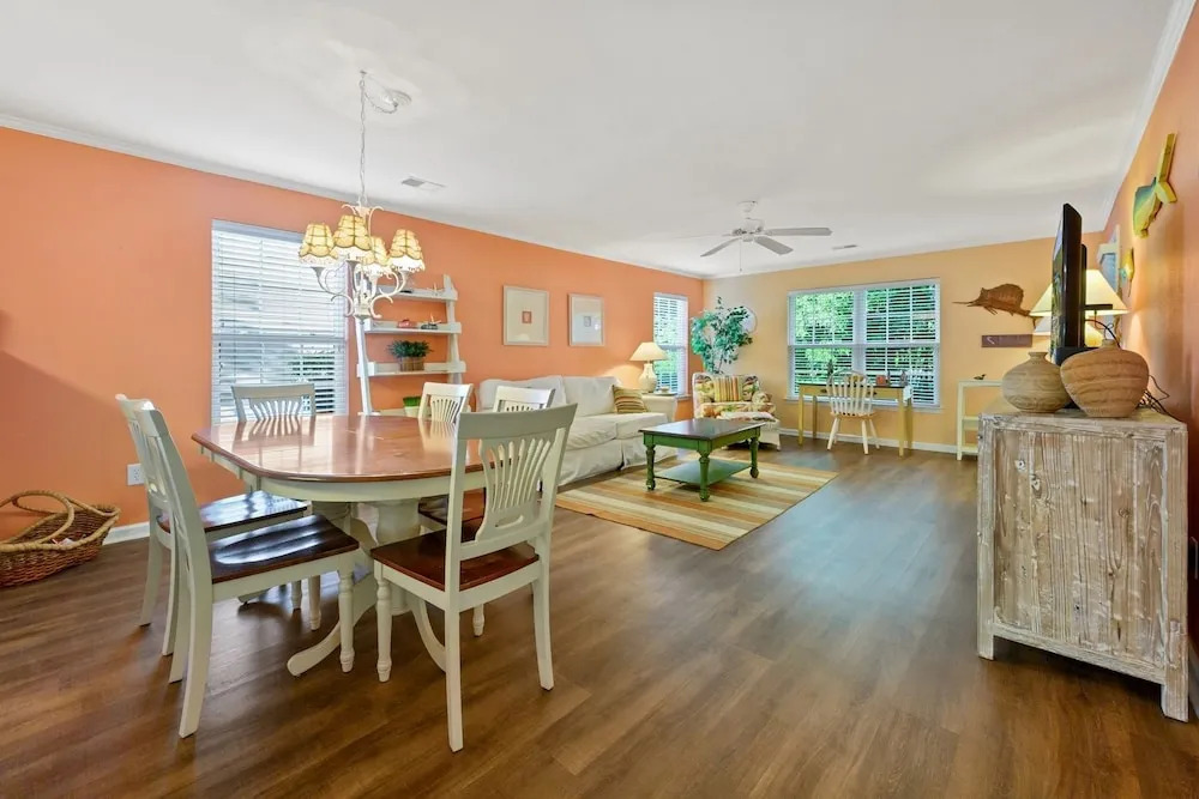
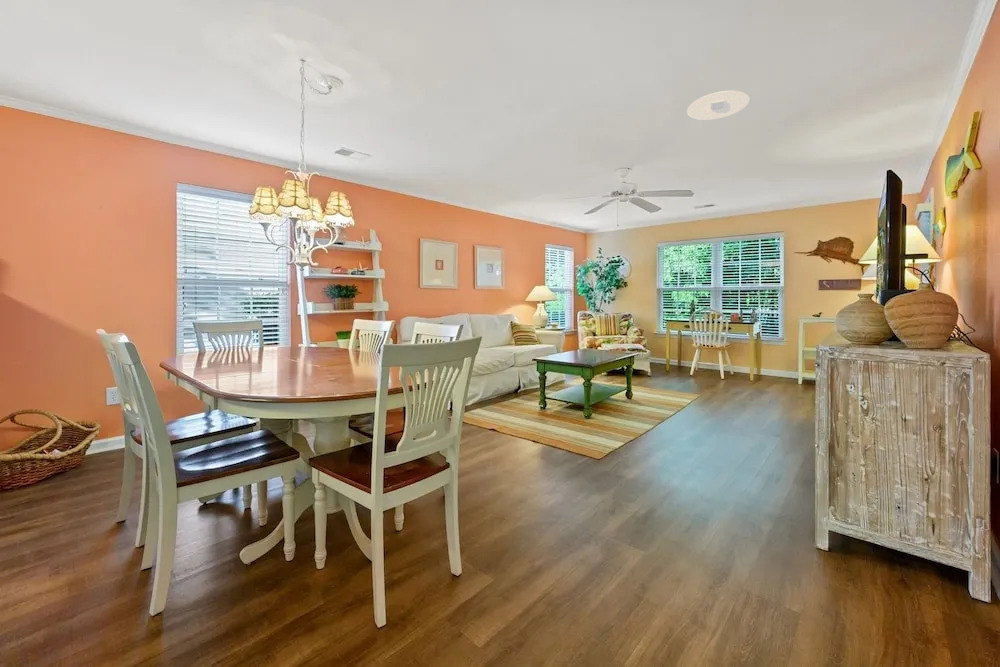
+ recessed light [686,90,750,121]
